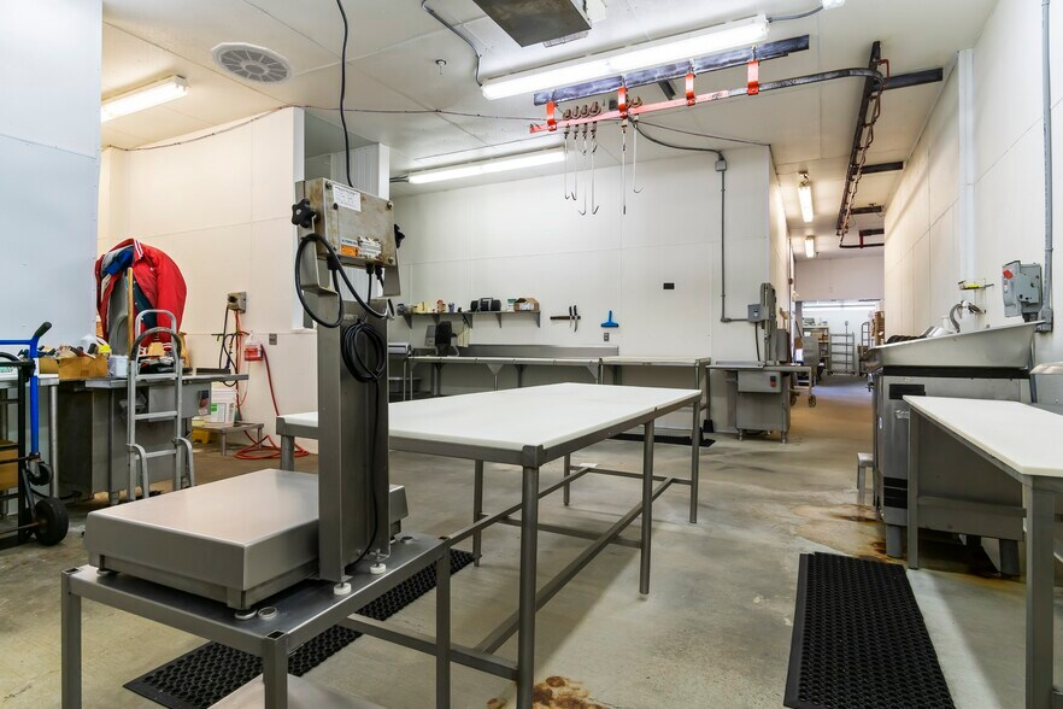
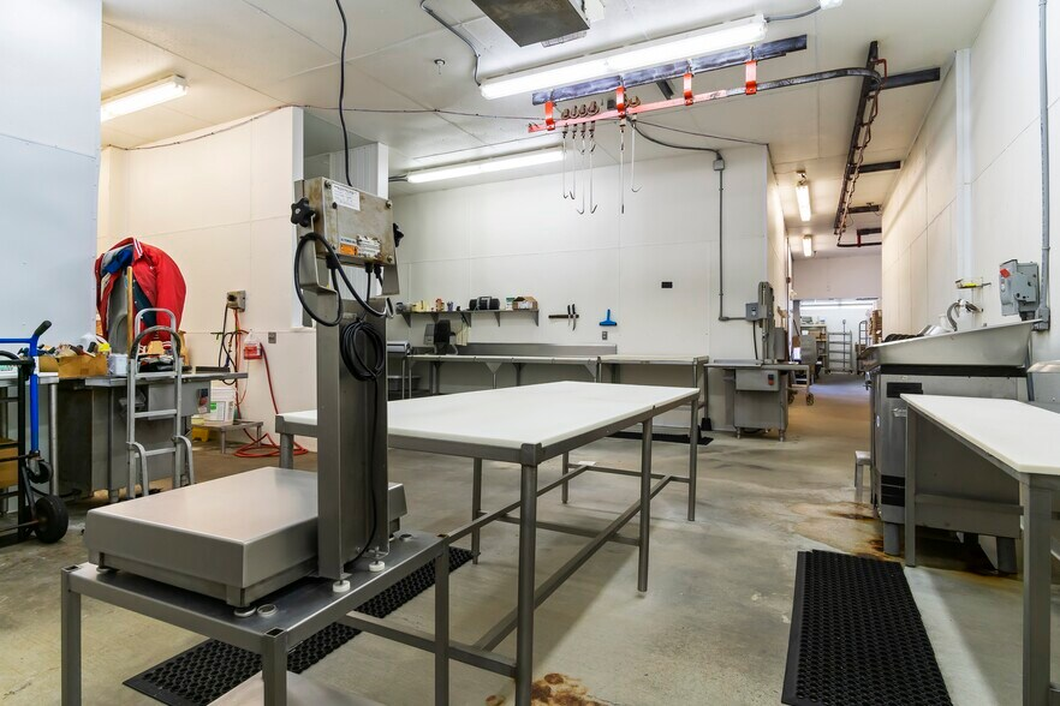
- ceiling vent [210,41,298,86]
